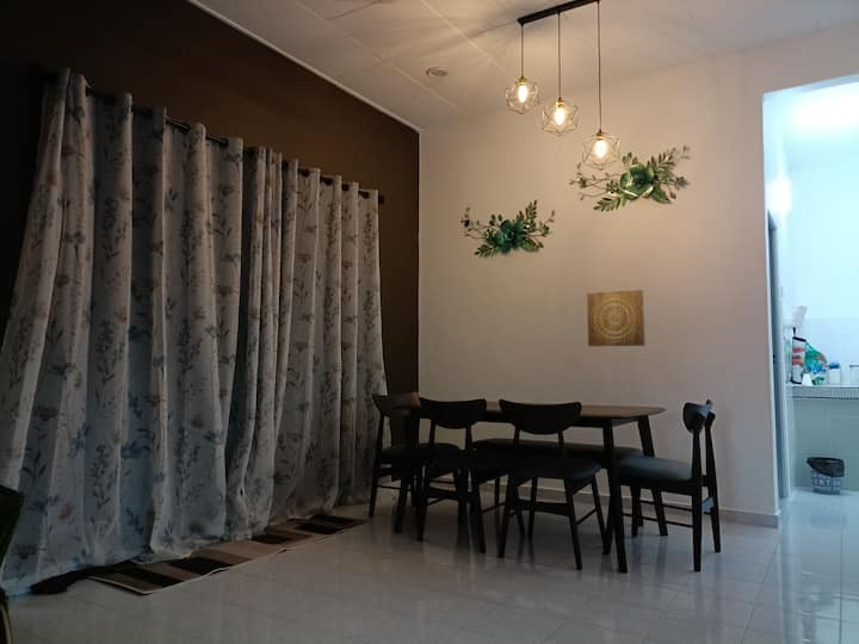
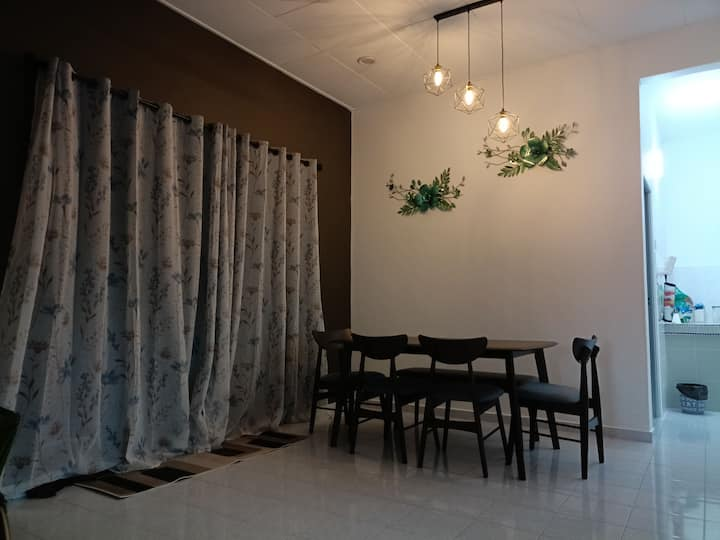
- wall art [586,289,647,347]
